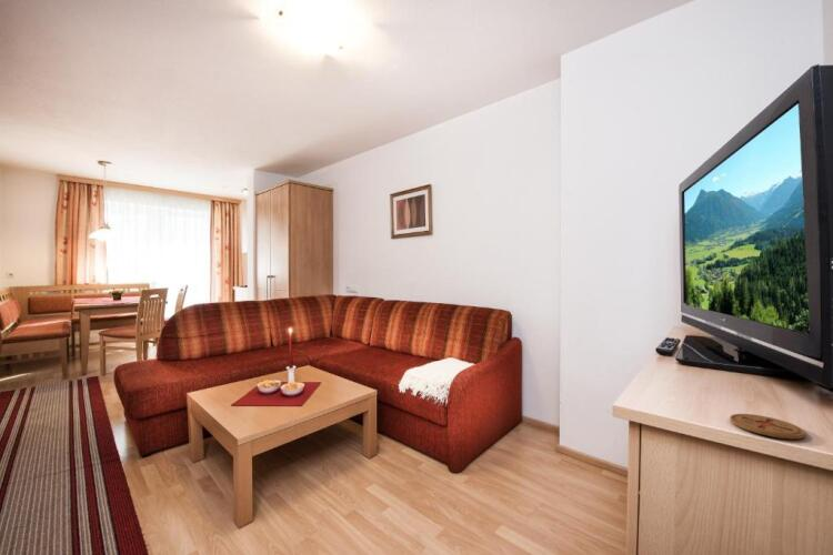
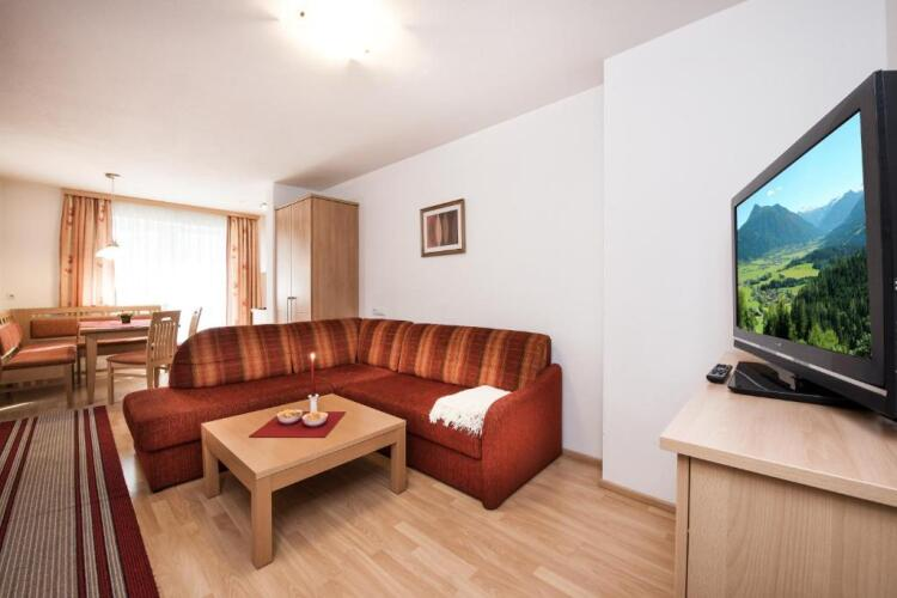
- coaster [729,413,806,441]
